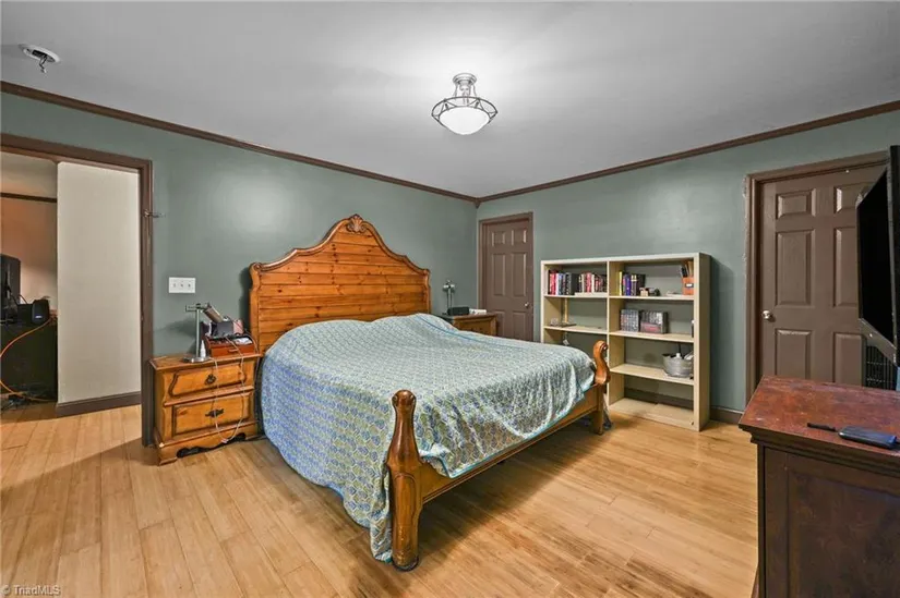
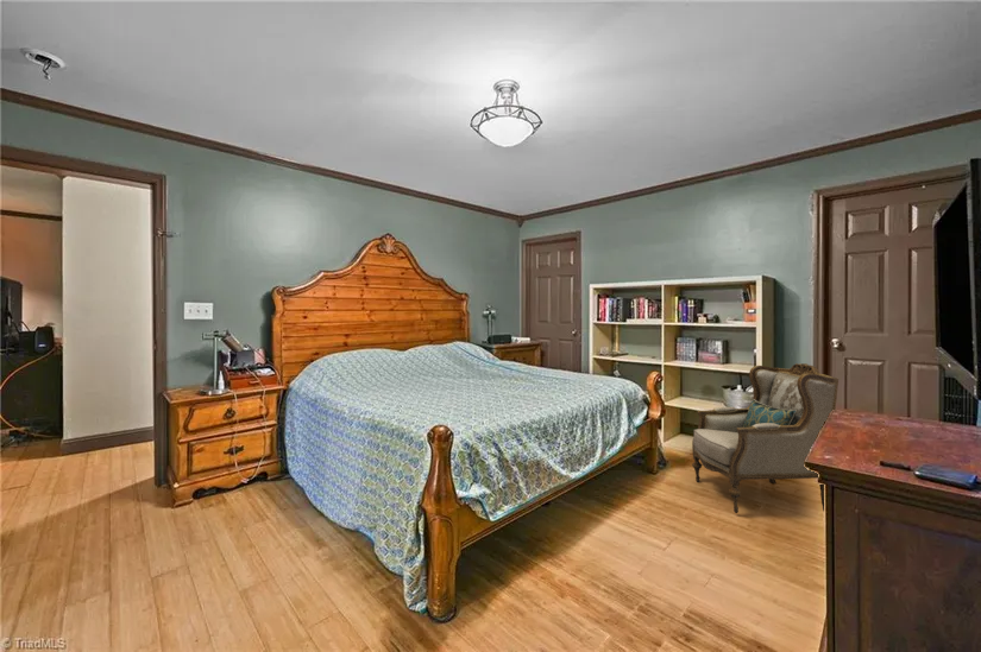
+ armchair [691,362,839,514]
